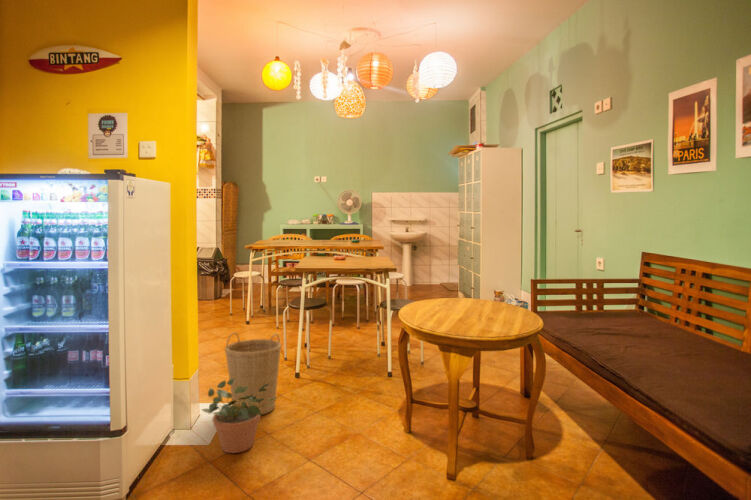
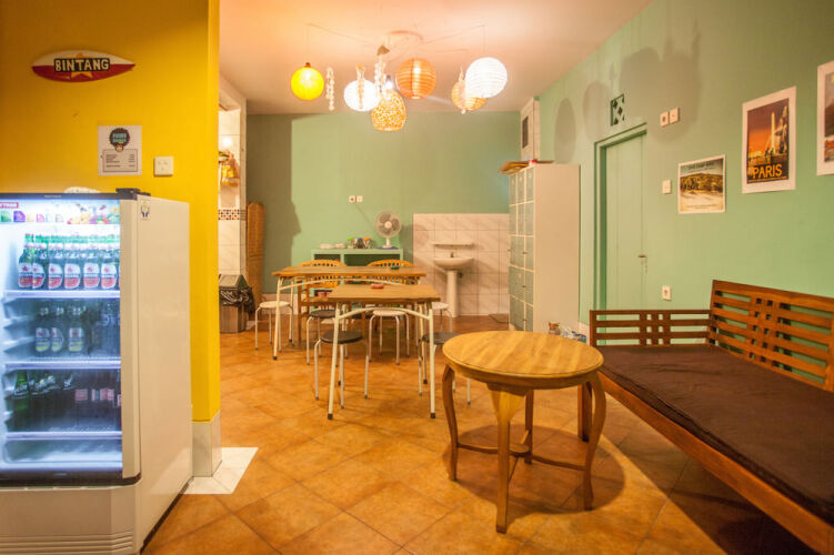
- basket [224,331,282,416]
- potted plant [201,378,278,454]
